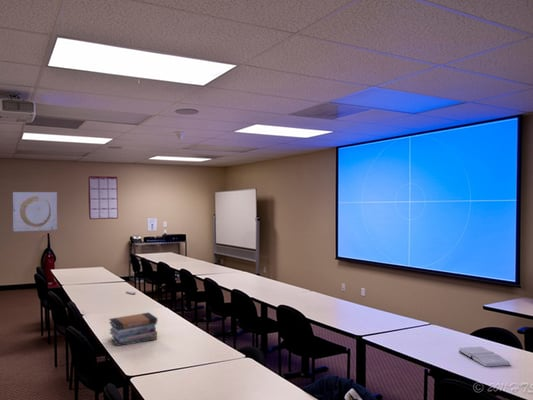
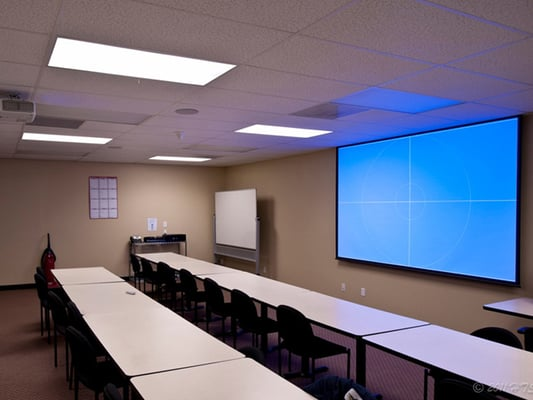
- hardback book [458,346,512,368]
- book stack [108,312,158,347]
- wall art [12,191,58,233]
